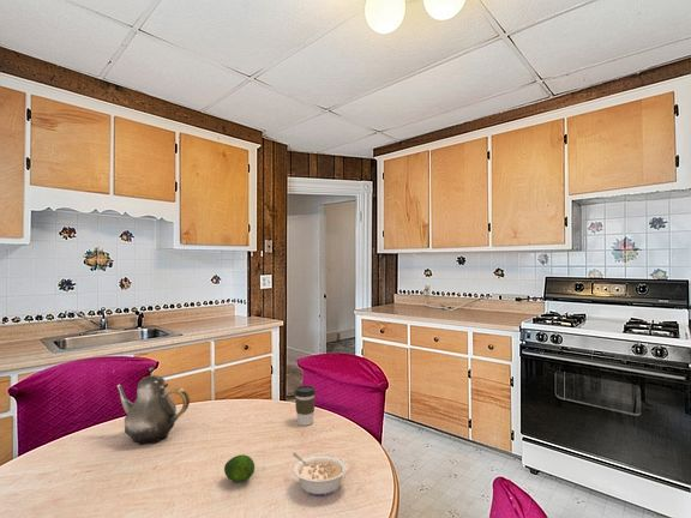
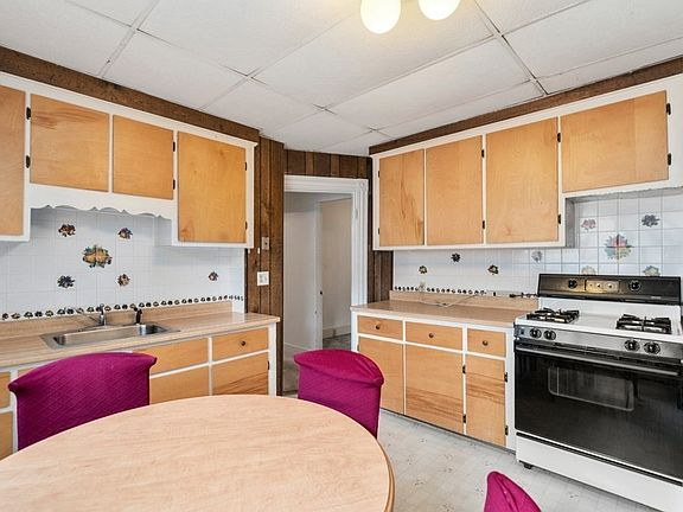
- coffee cup [294,385,317,427]
- teapot [115,366,191,446]
- fruit [223,453,256,483]
- legume [290,452,349,498]
